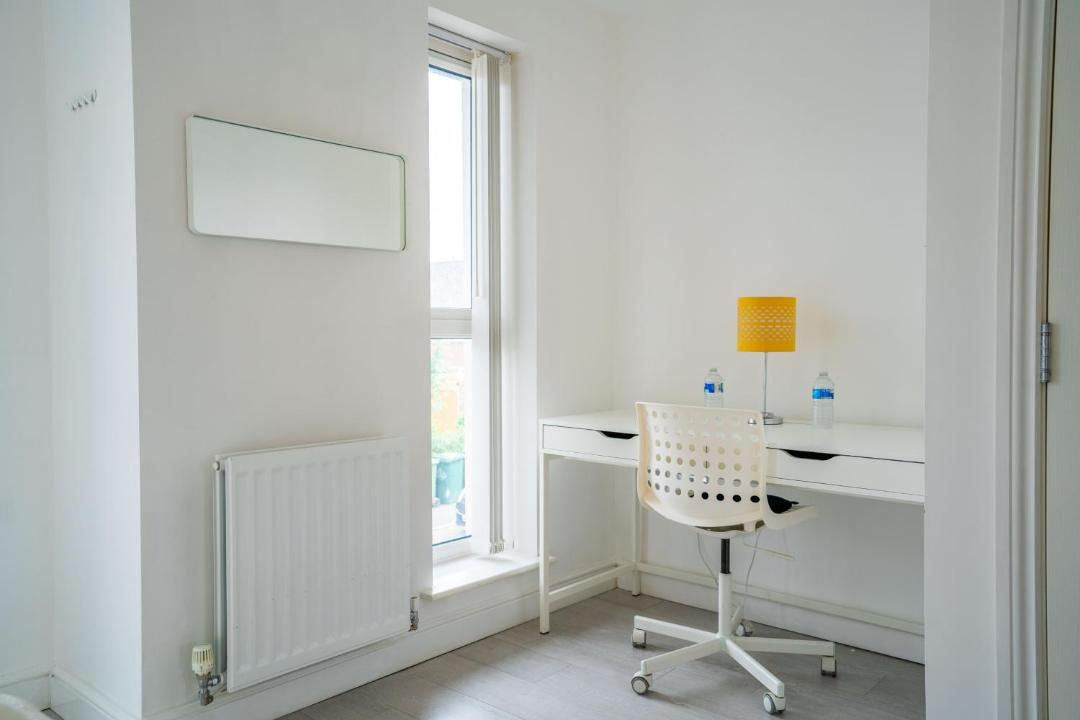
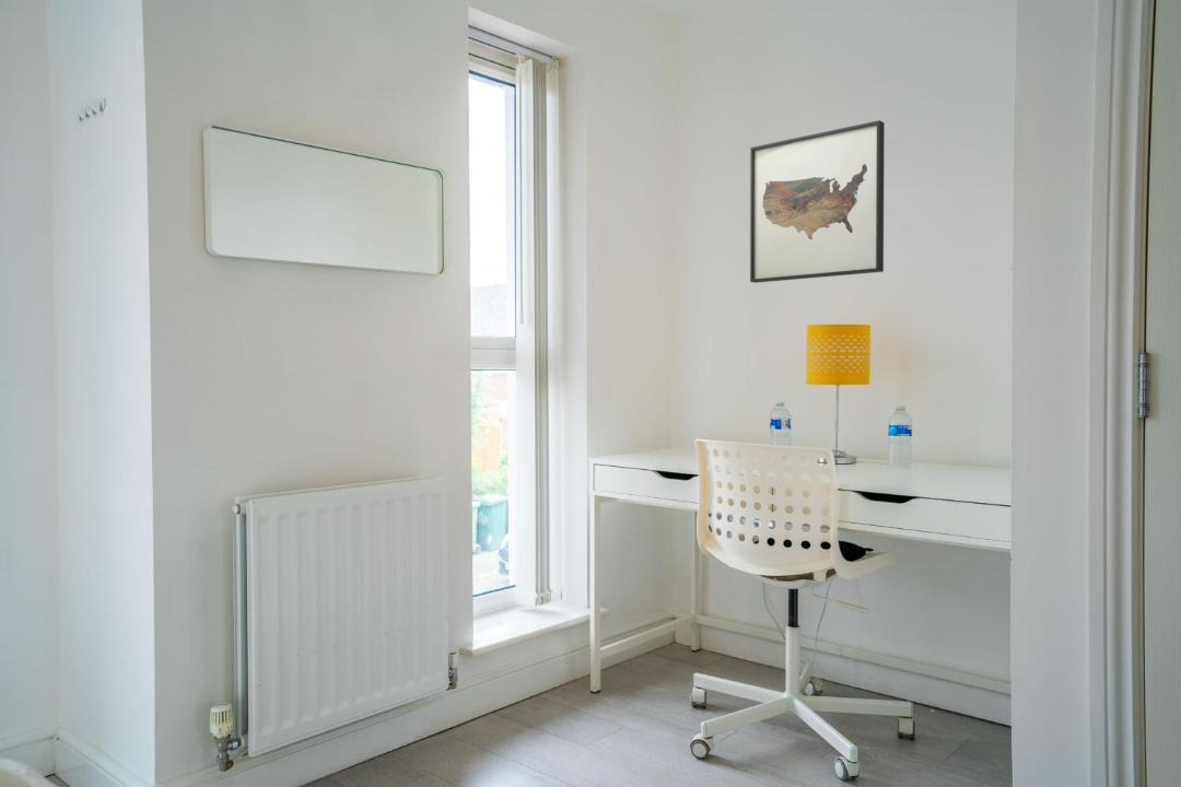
+ wall art [749,119,886,284]
